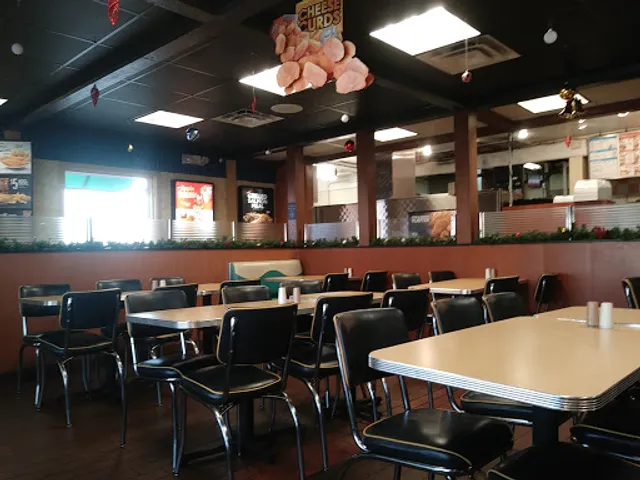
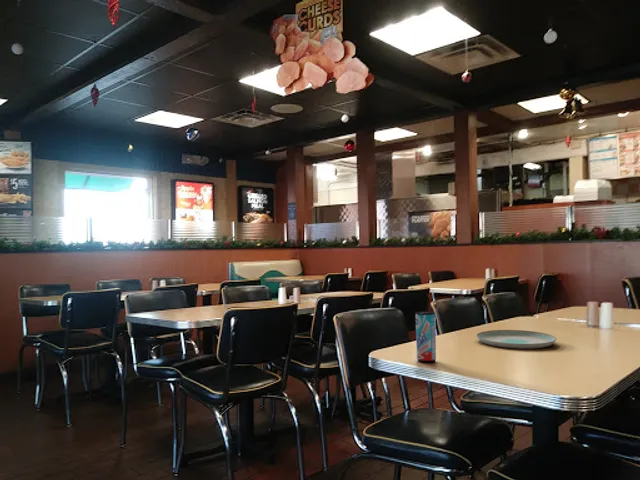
+ beverage can [415,310,437,363]
+ plate [475,329,558,350]
